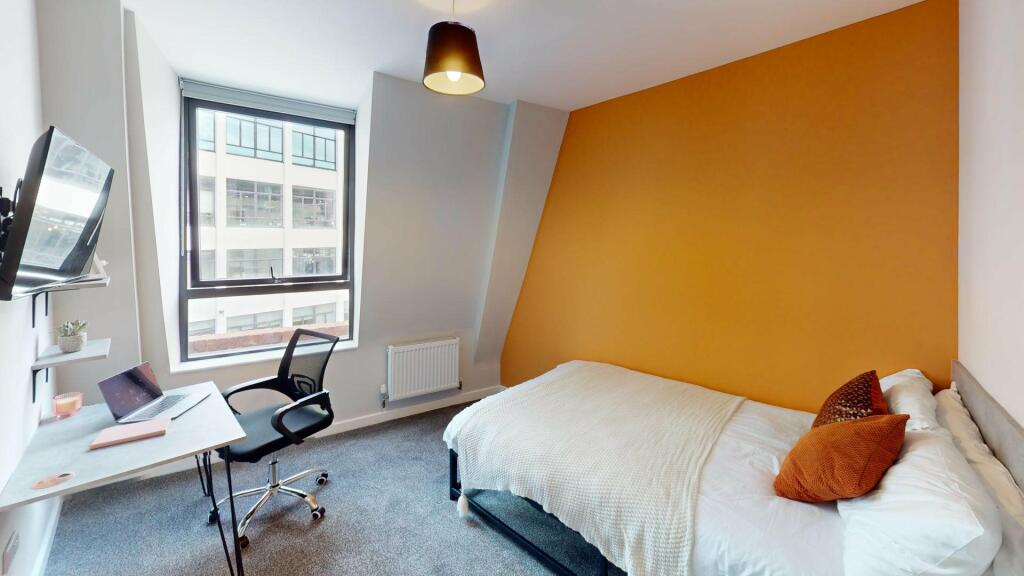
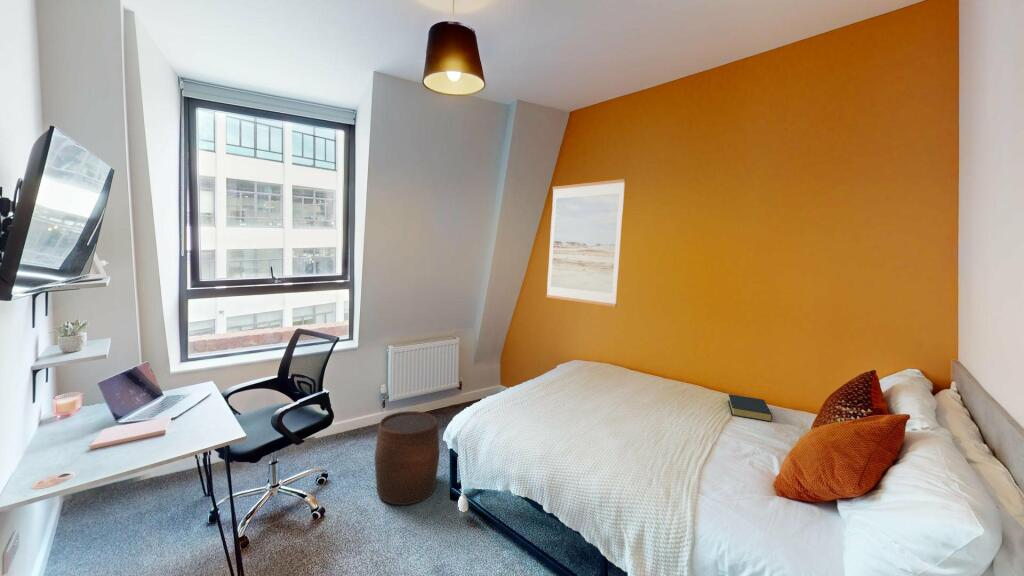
+ stool [374,410,441,506]
+ hardback book [727,393,773,423]
+ wall art [545,178,626,308]
